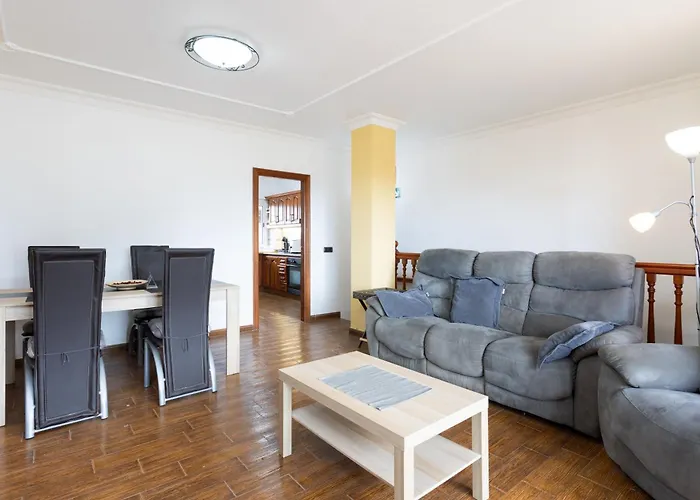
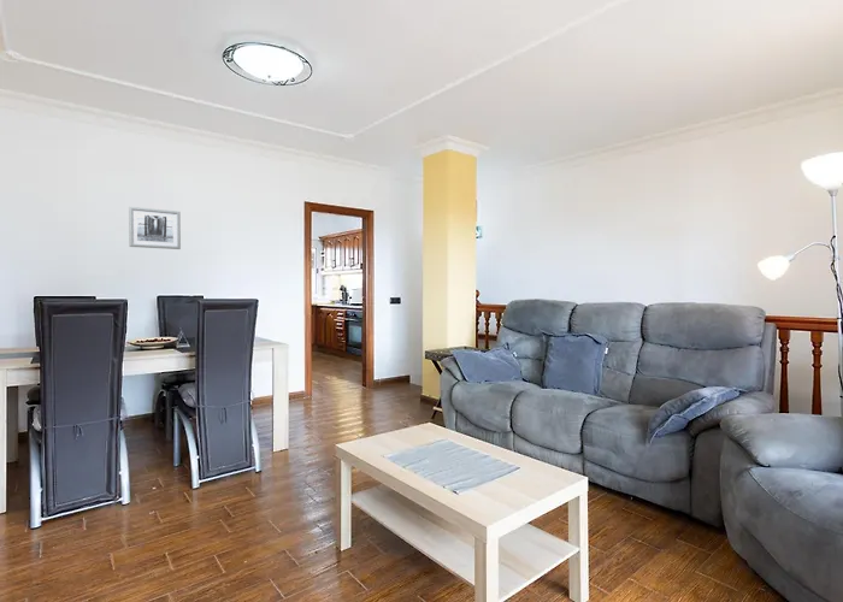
+ wall art [128,206,182,250]
